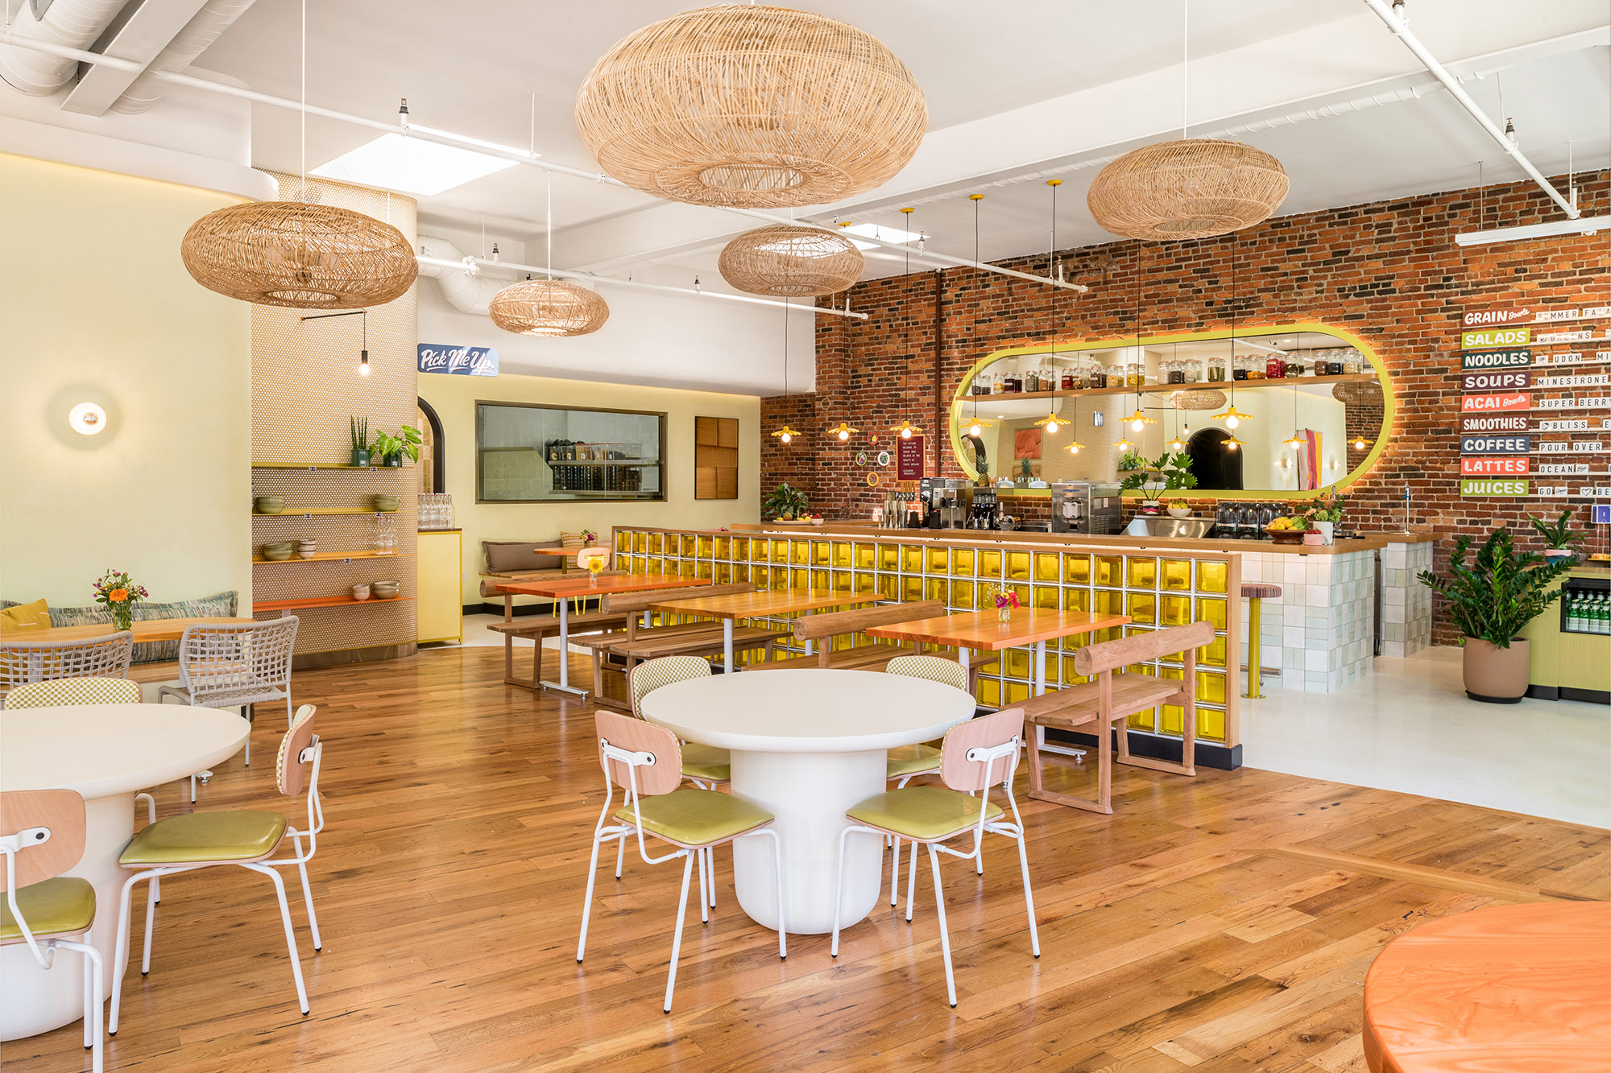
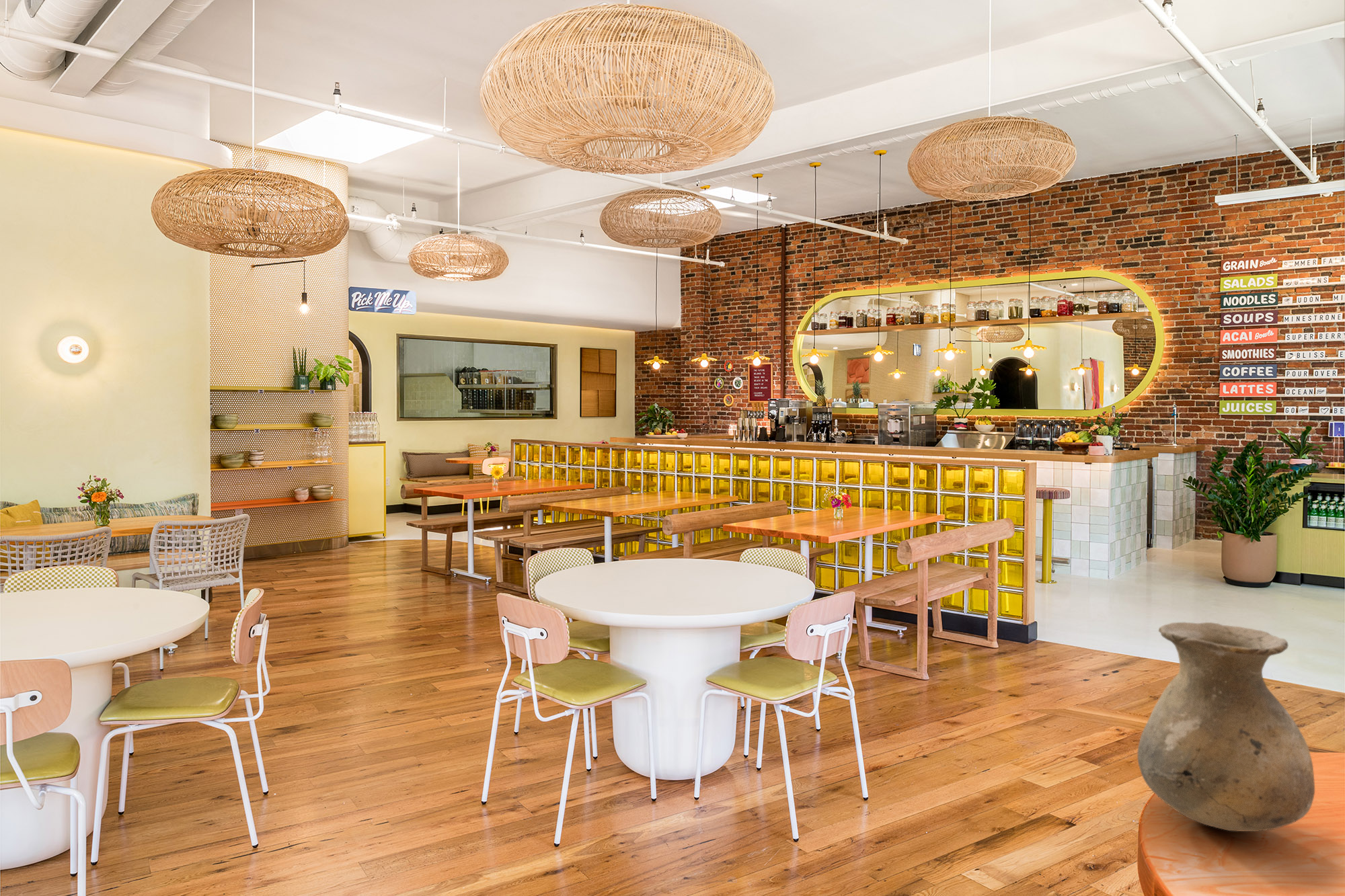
+ vase [1137,622,1315,832]
